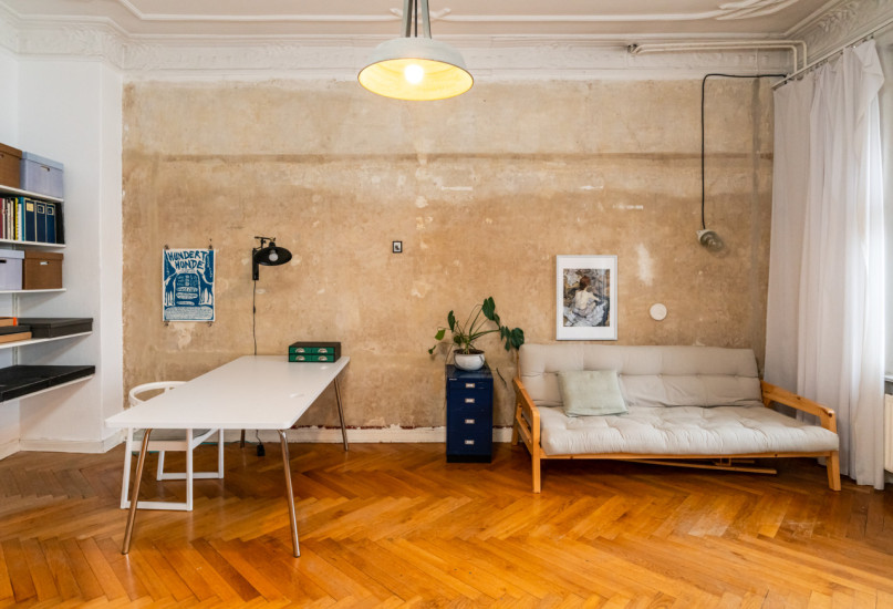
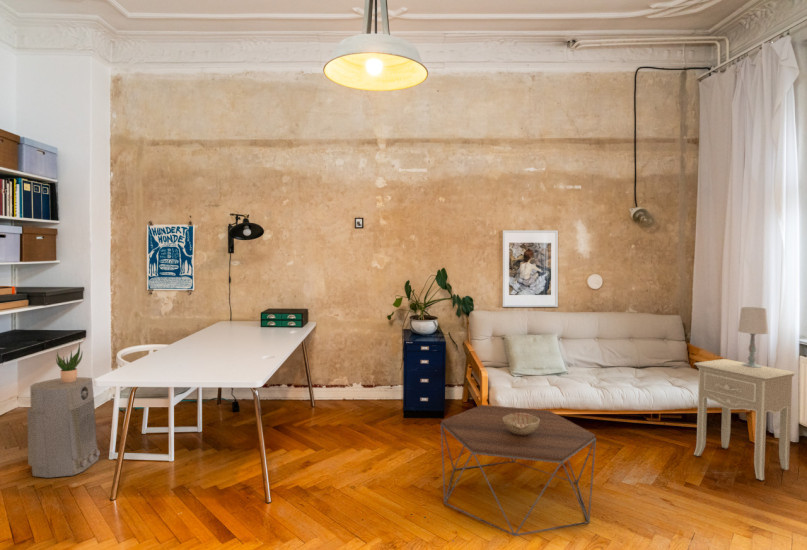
+ coffee table [440,404,597,537]
+ air purifier [26,376,101,479]
+ table lamp [737,306,769,368]
+ decorative bowl [503,413,540,435]
+ potted plant [55,341,83,383]
+ nightstand [693,358,797,481]
